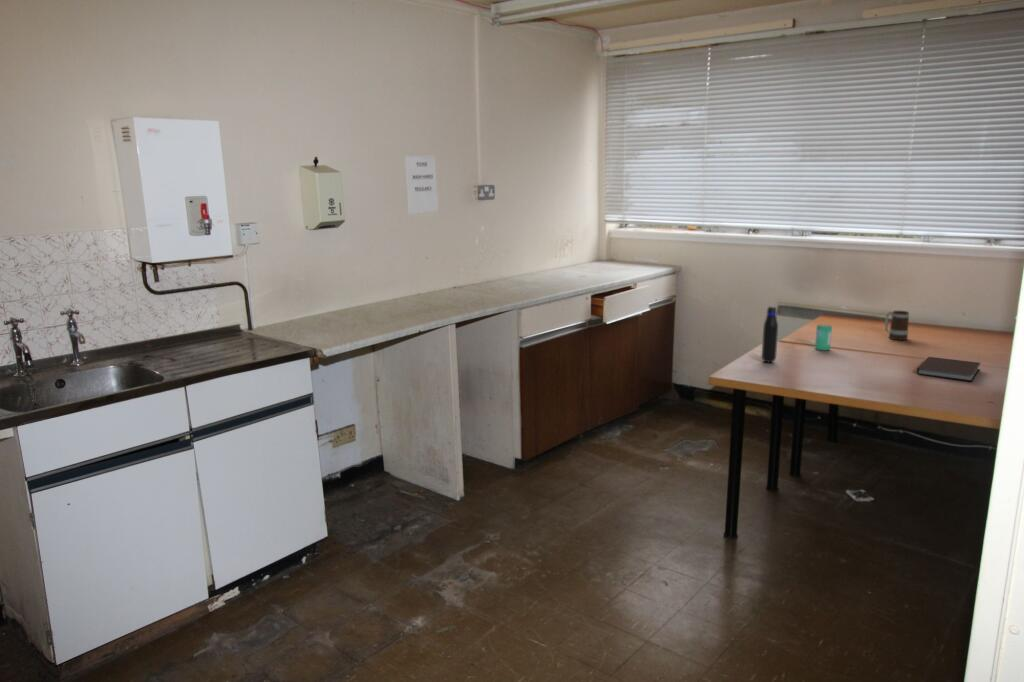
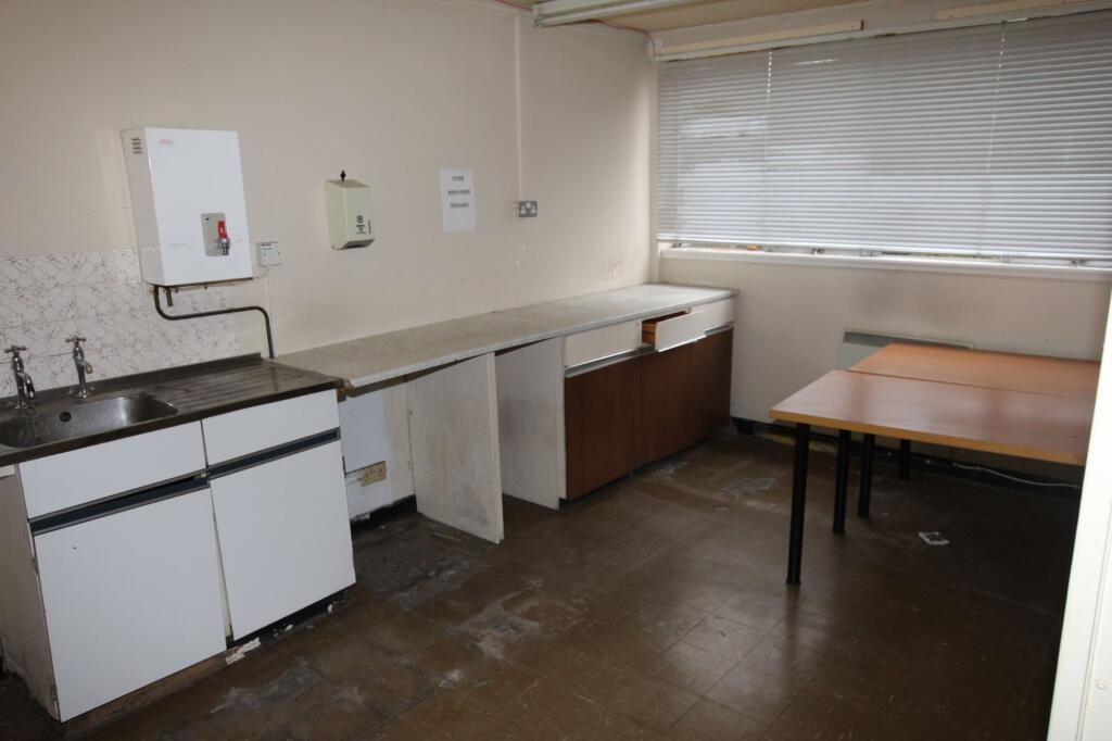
- water bottle [761,305,779,364]
- beverage can [814,323,833,351]
- notebook [916,356,981,382]
- mug [884,310,910,341]
